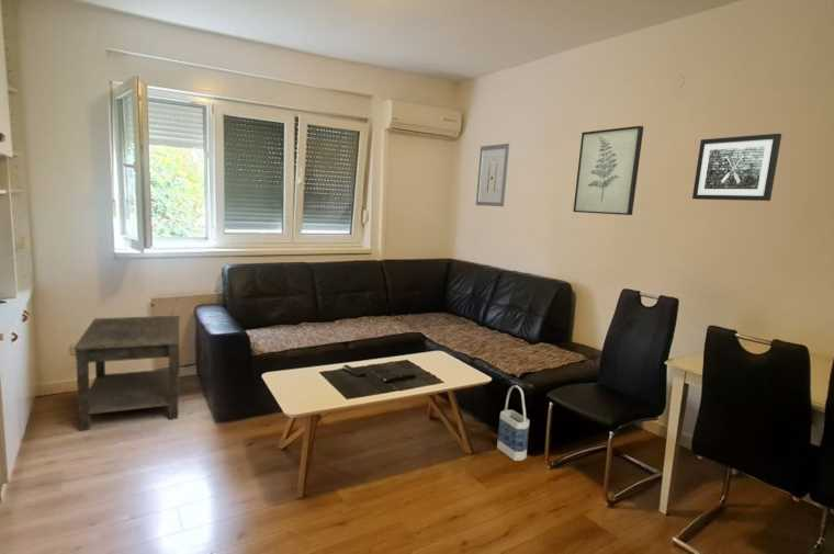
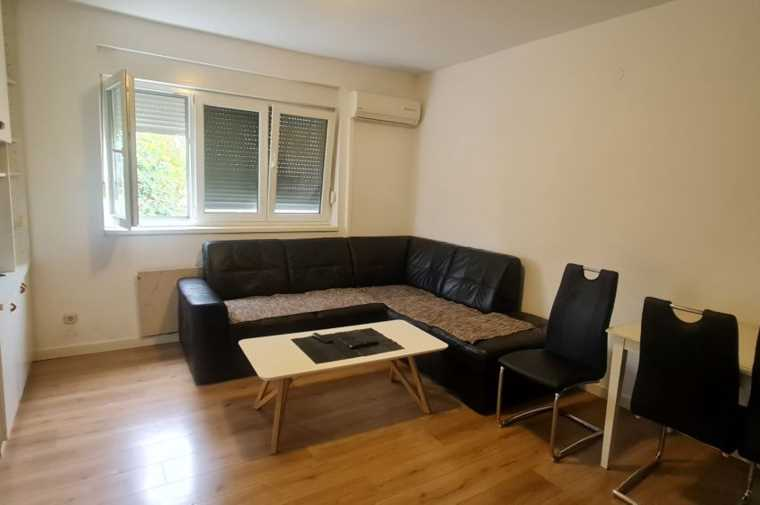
- wall art [572,125,644,216]
- side table [74,315,181,432]
- wall art [691,133,782,202]
- bag [496,384,530,462]
- wall art [475,143,510,207]
